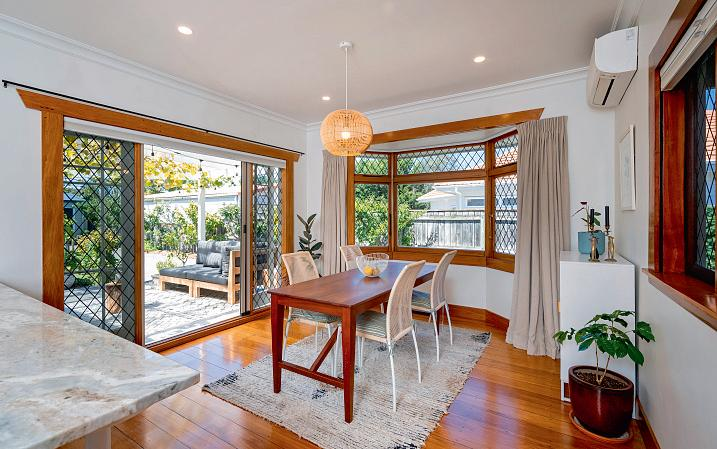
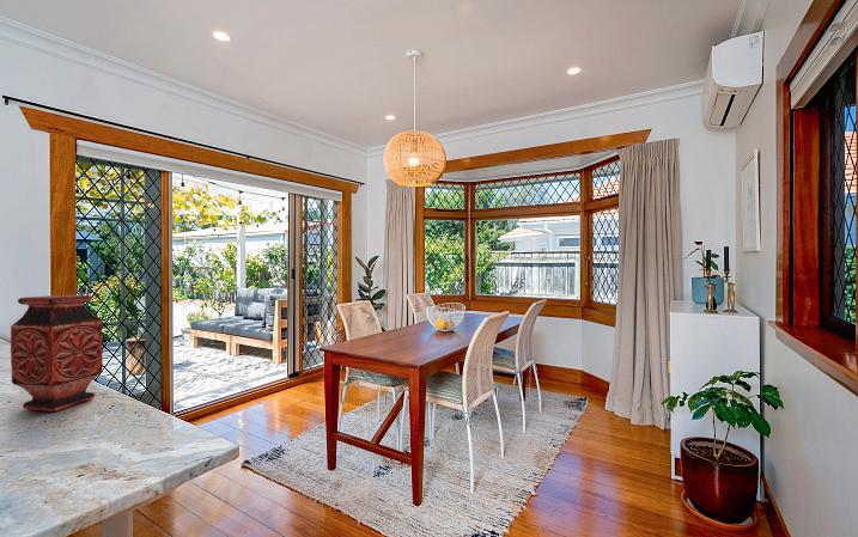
+ vase [10,294,104,413]
